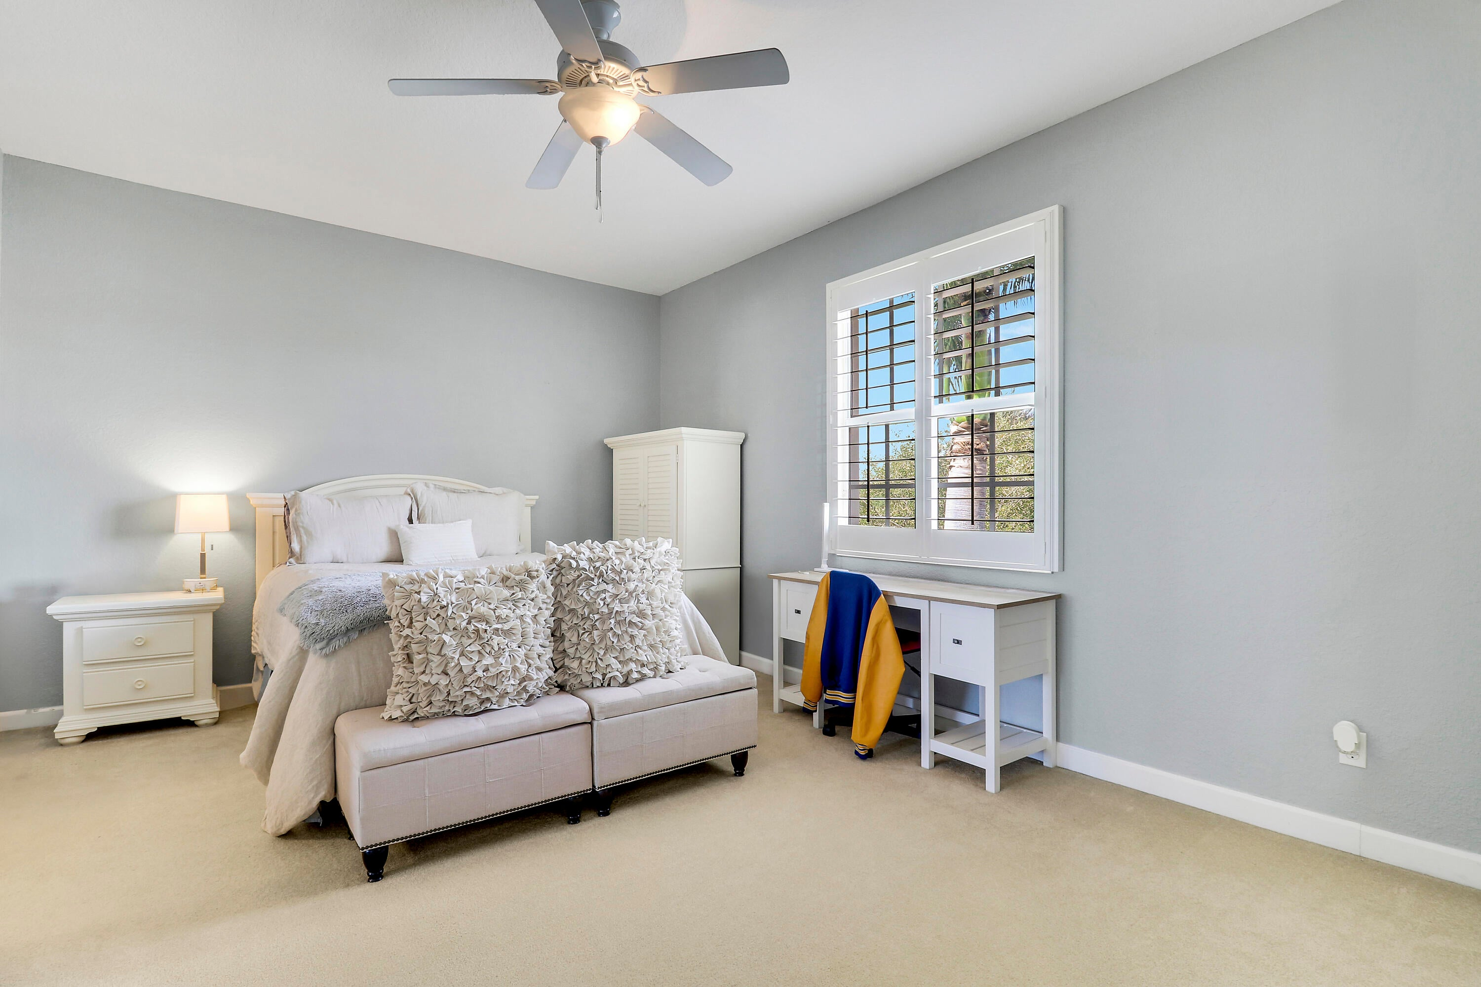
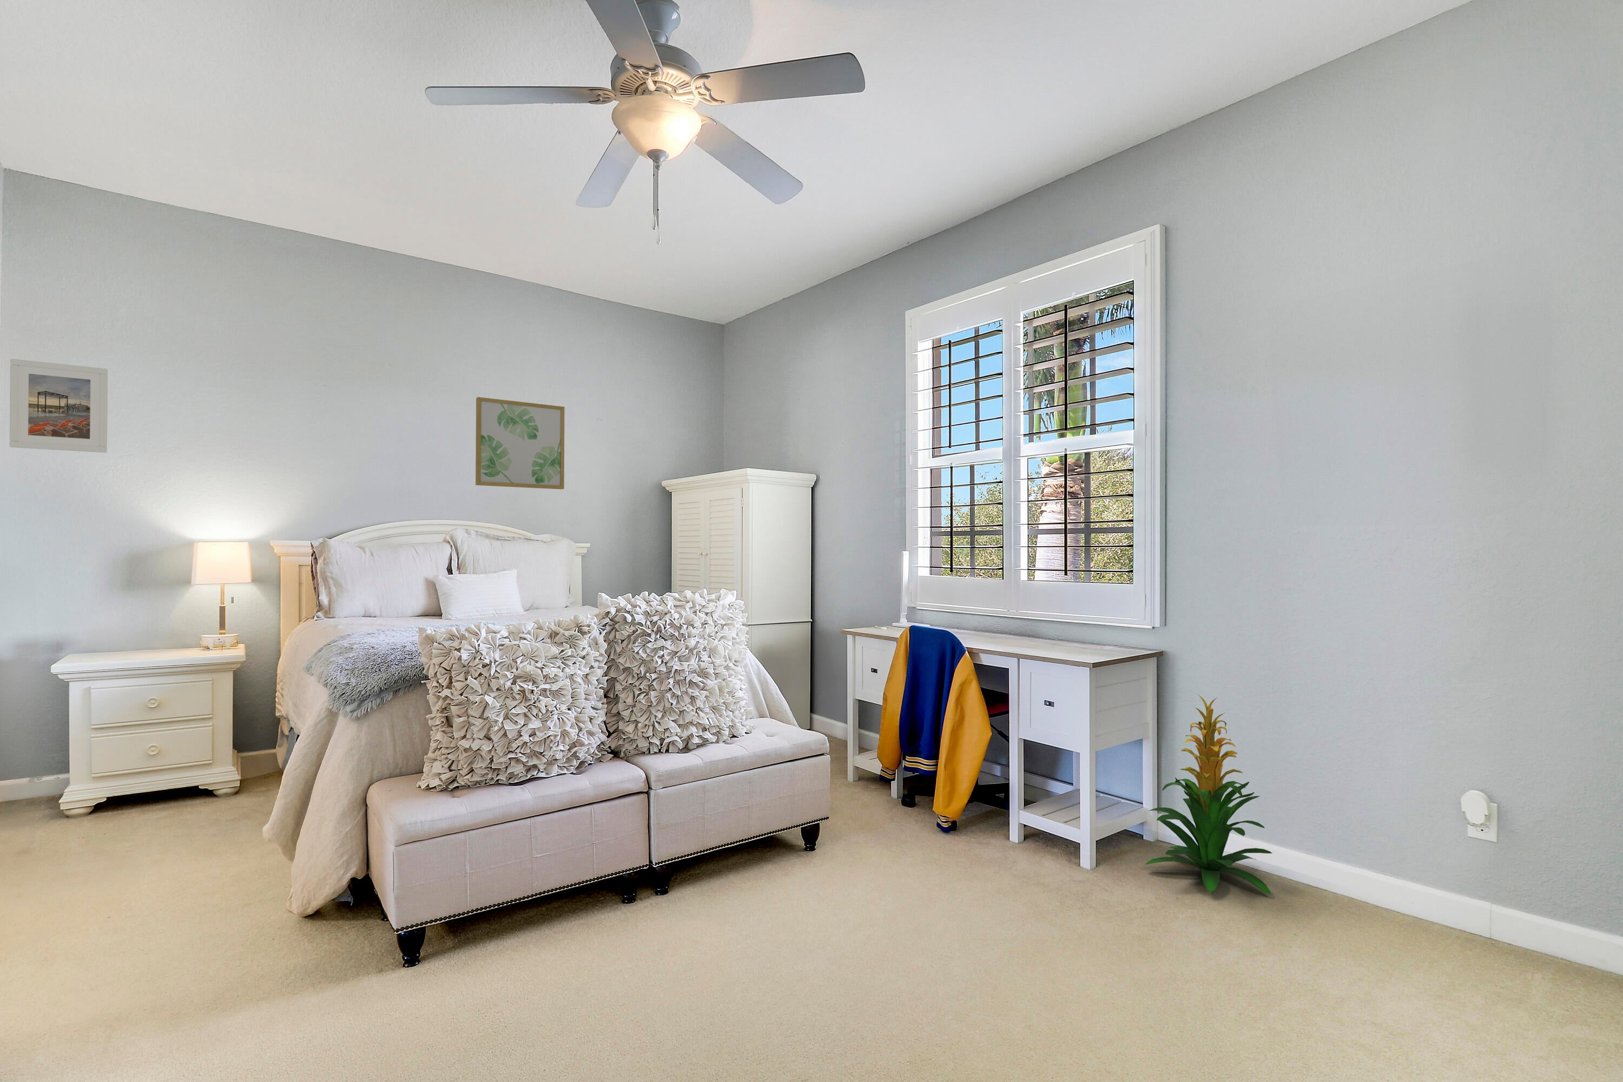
+ wall art [475,396,565,489]
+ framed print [10,359,109,453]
+ indoor plant [1145,693,1273,895]
